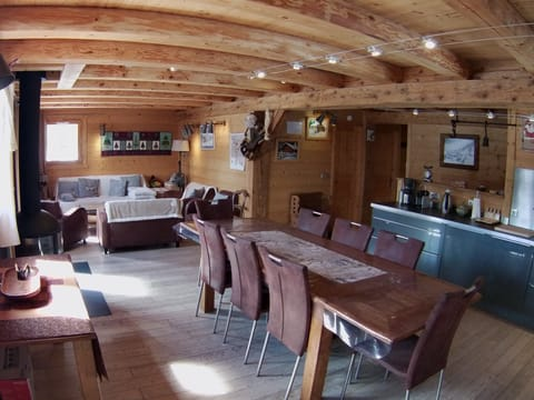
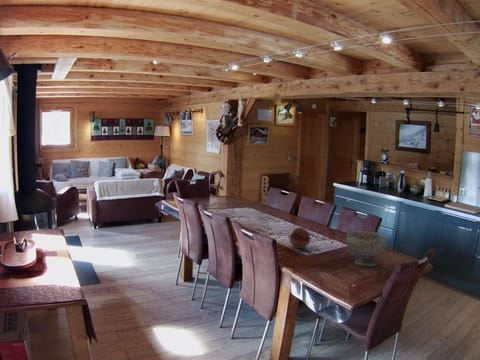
+ decorative ball [288,227,311,249]
+ decorative bowl [345,231,387,267]
